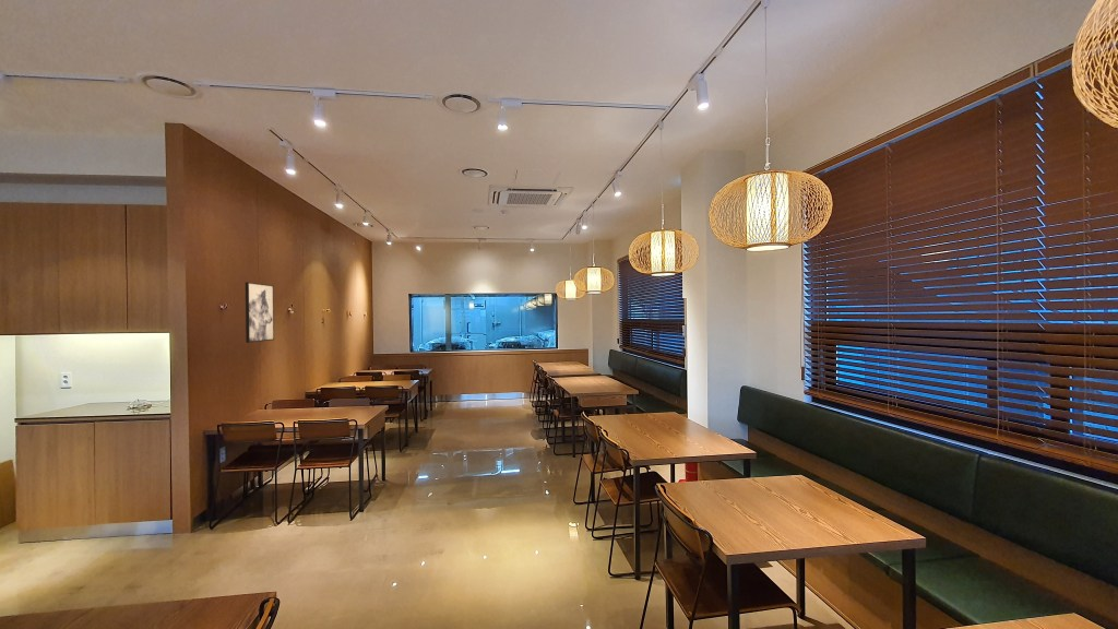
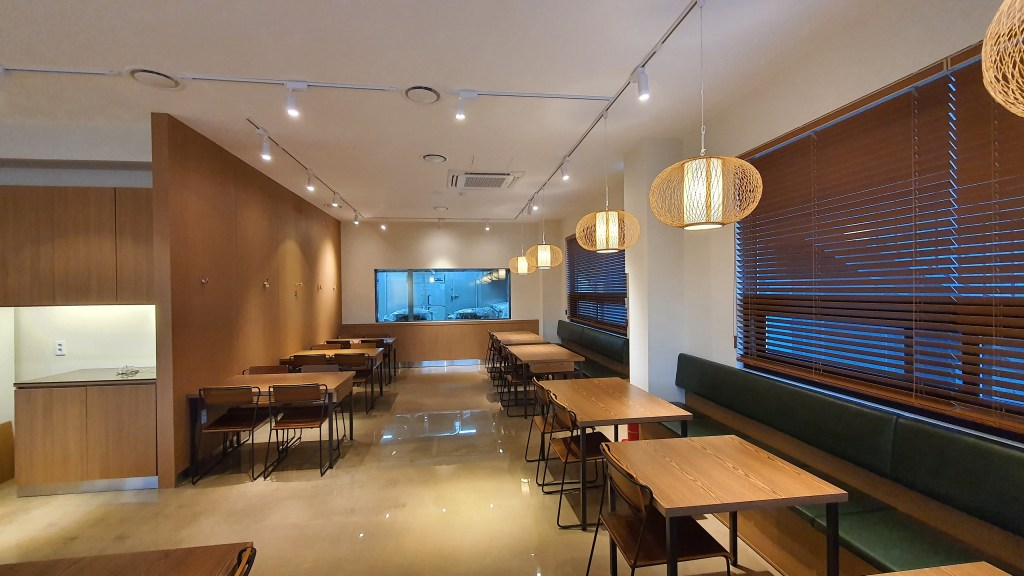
- wall art [245,281,275,344]
